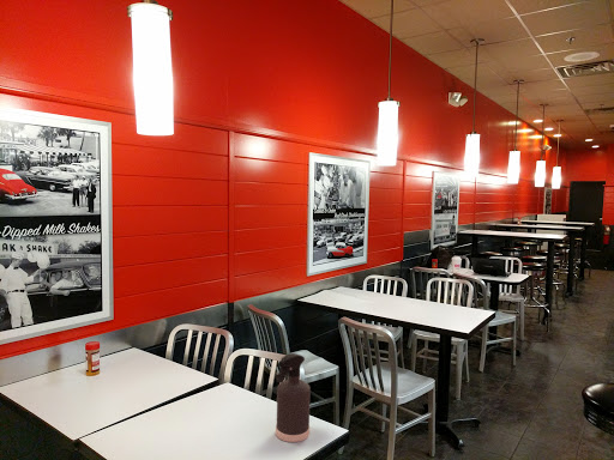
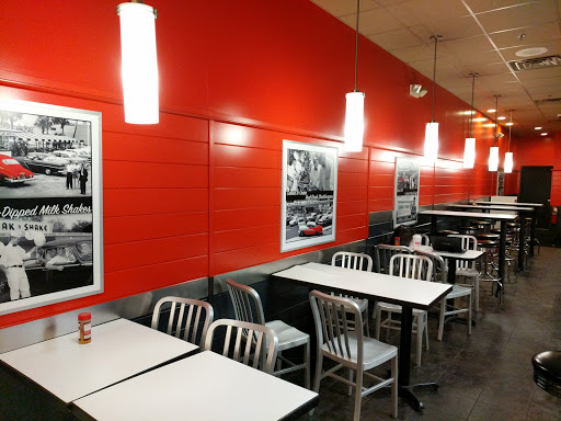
- spray bottle [275,352,312,443]
